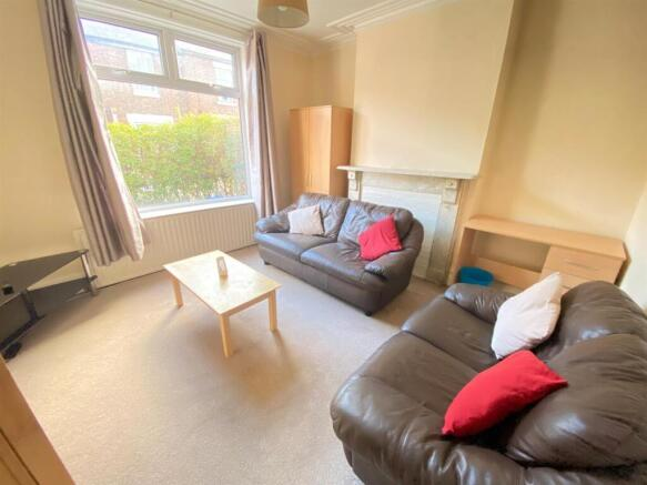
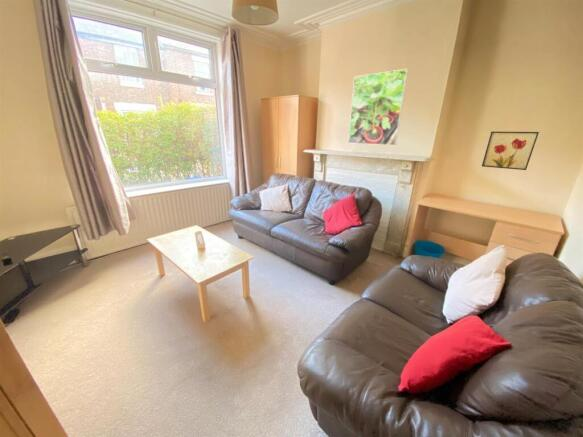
+ wall art [481,131,540,171]
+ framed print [347,68,409,146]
